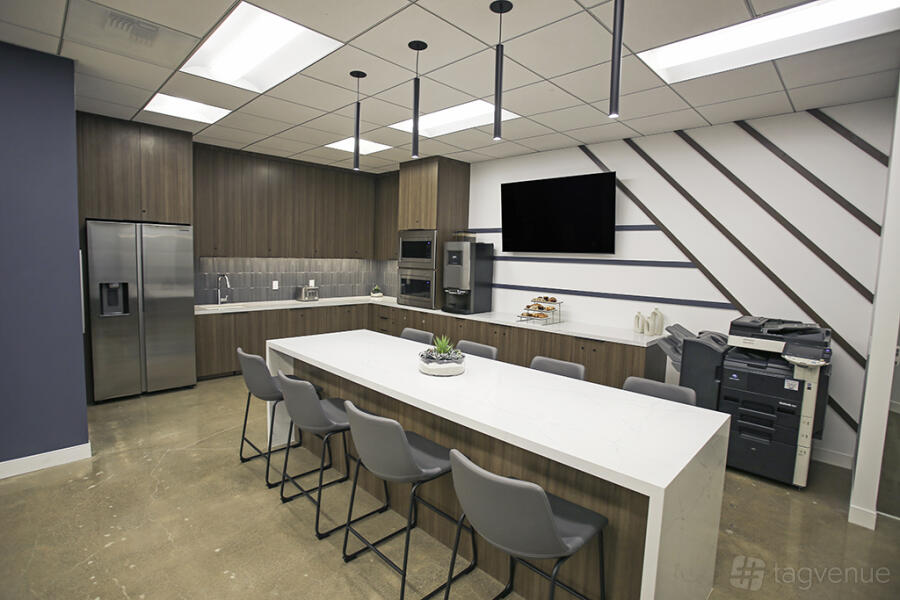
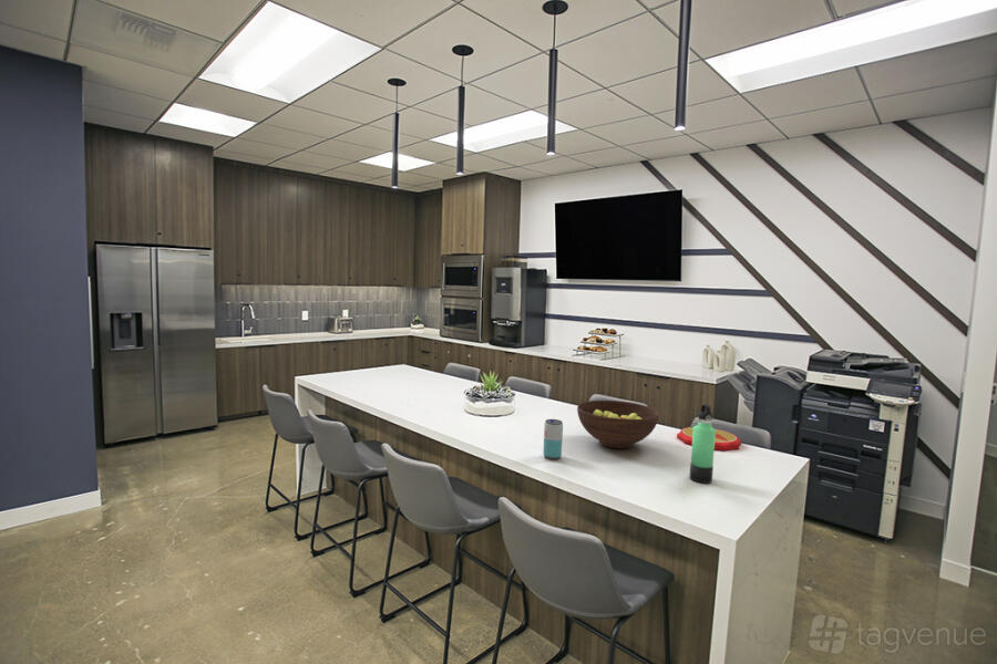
+ thermos bottle [688,403,717,485]
+ fruit bowl [576,400,660,449]
+ beverage can [543,418,564,461]
+ plate [676,426,742,452]
